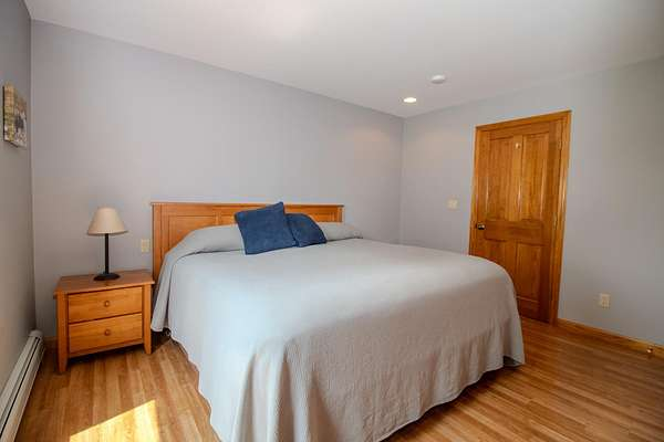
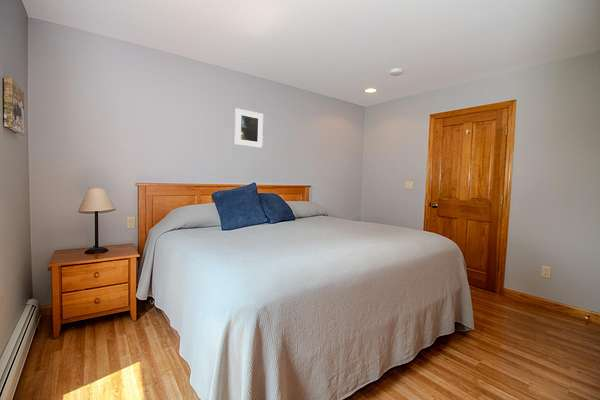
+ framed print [234,107,264,149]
